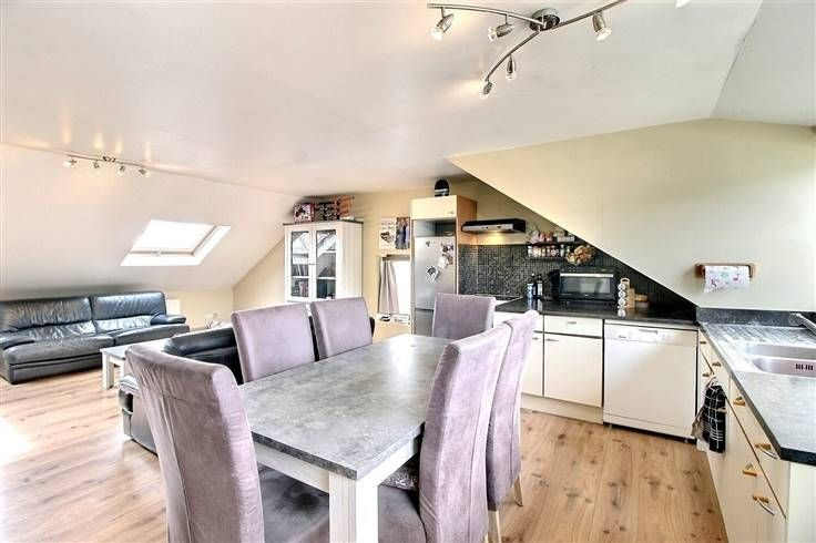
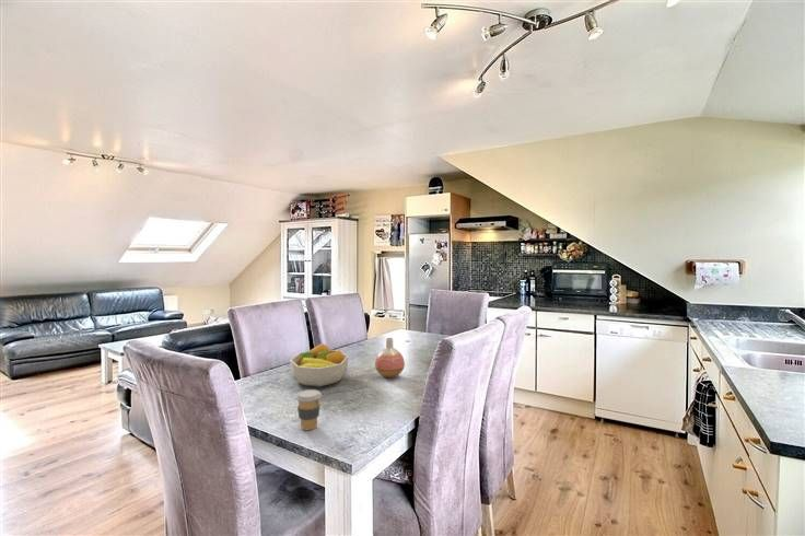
+ vase [374,337,406,380]
+ fruit bowl [289,342,349,388]
+ coffee cup [294,388,323,431]
